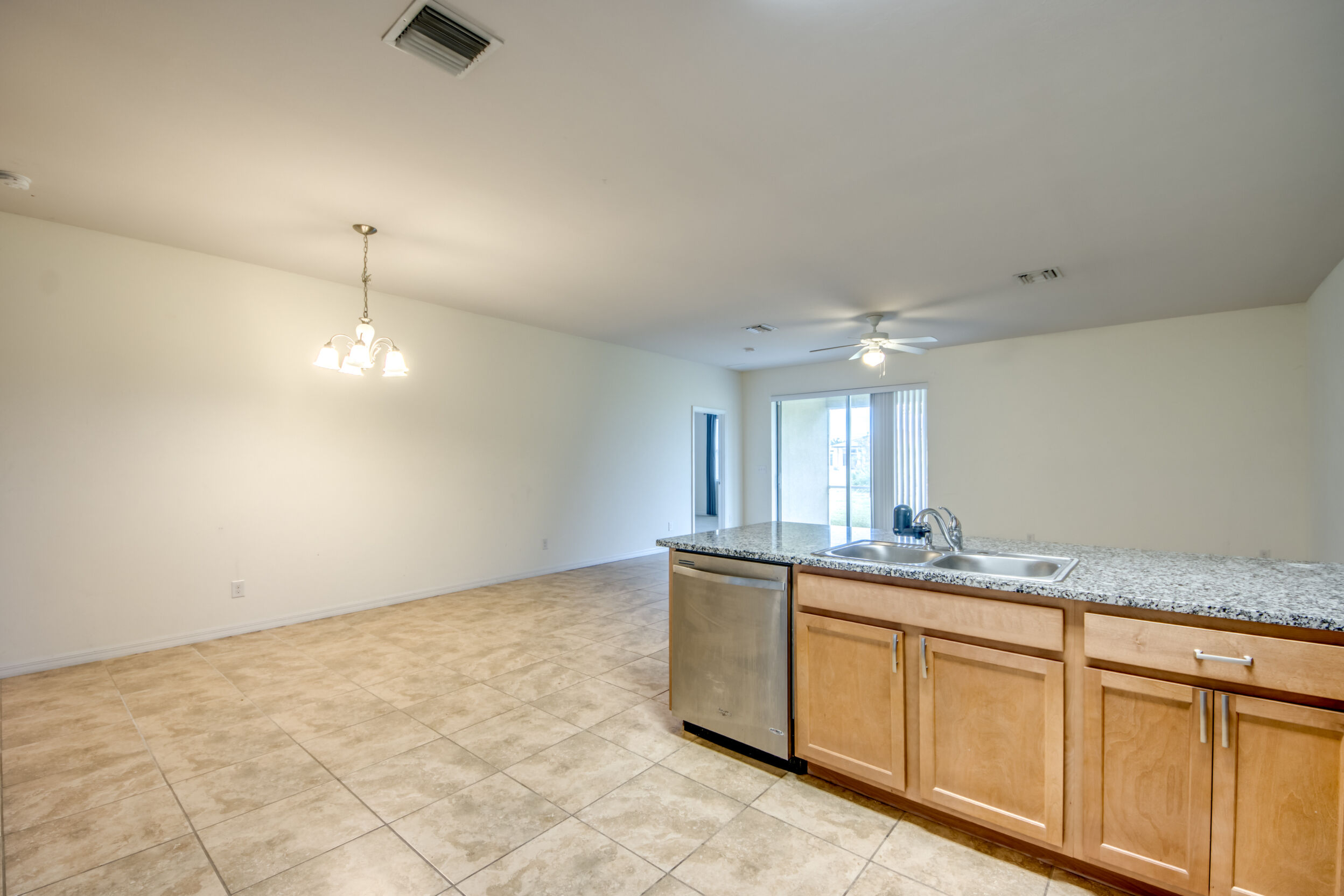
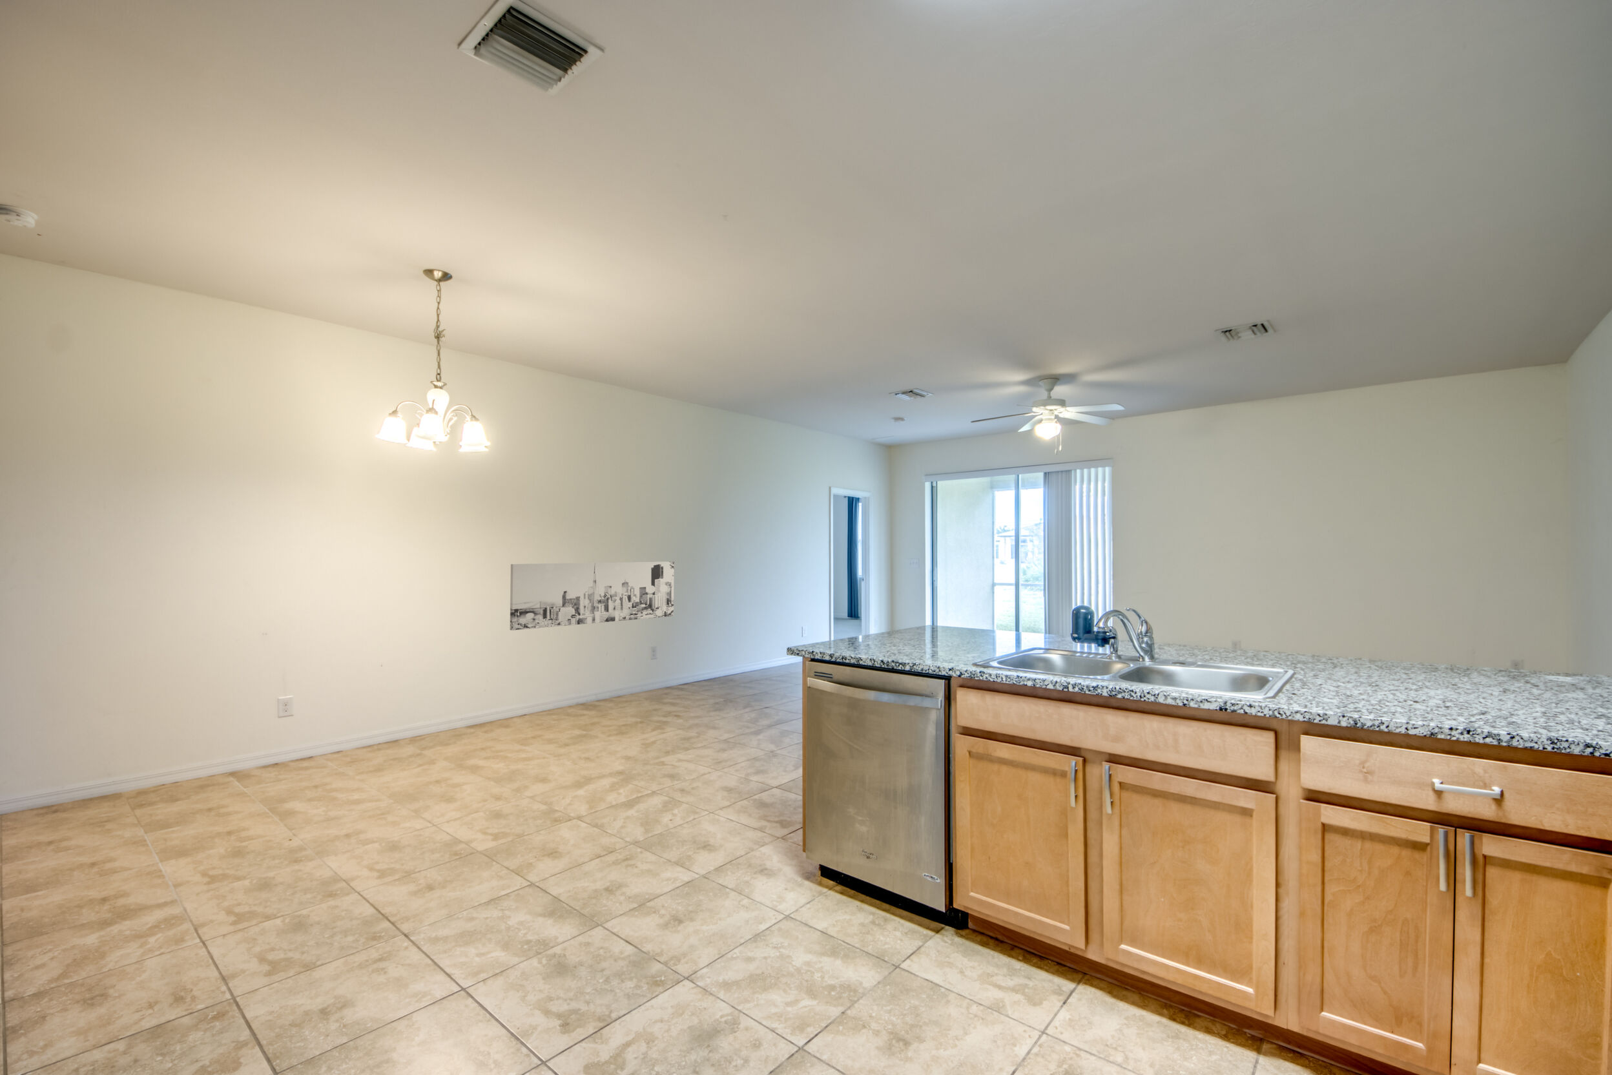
+ wall art [510,560,675,631]
